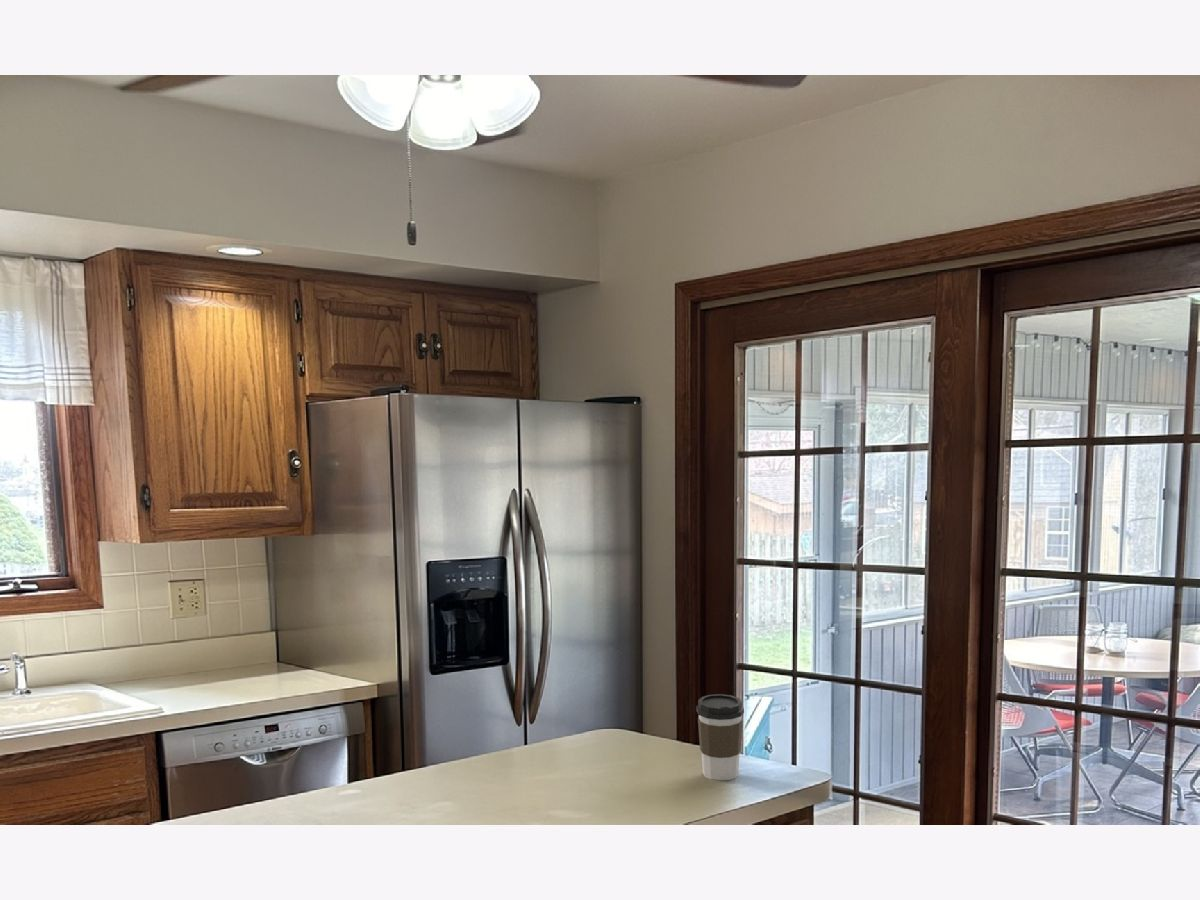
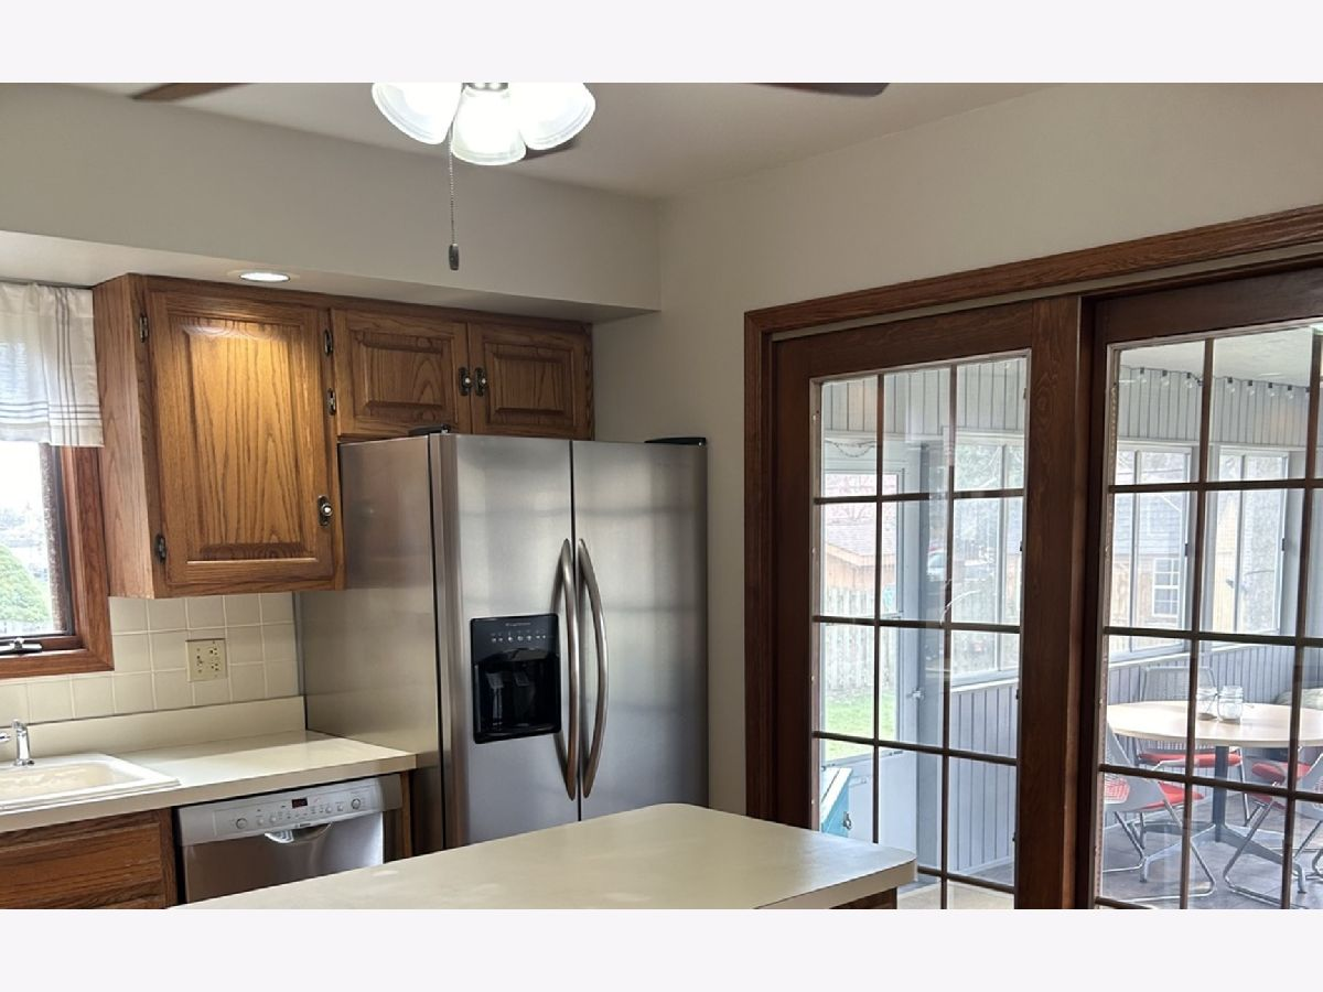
- coffee cup [695,693,745,781]
